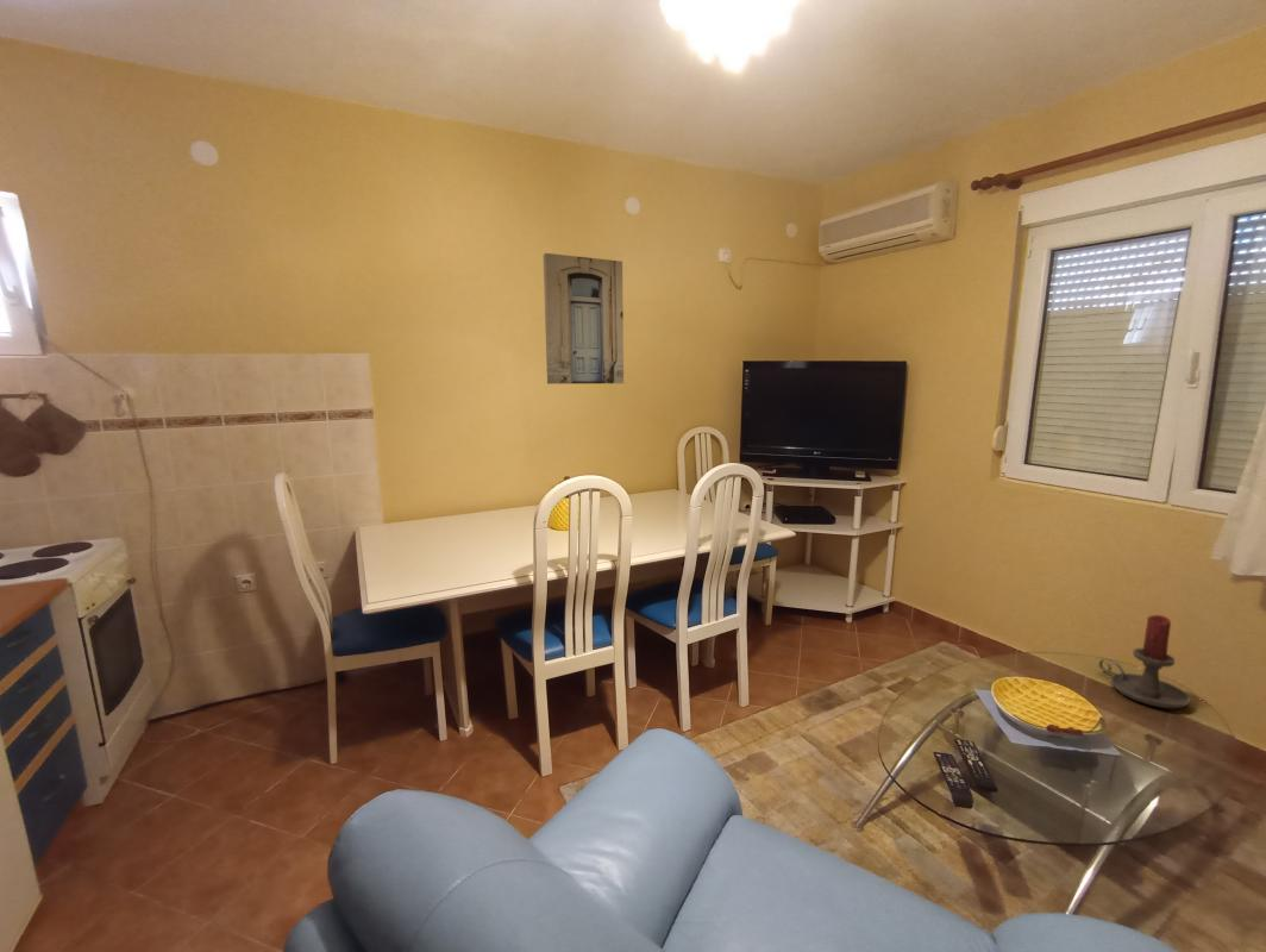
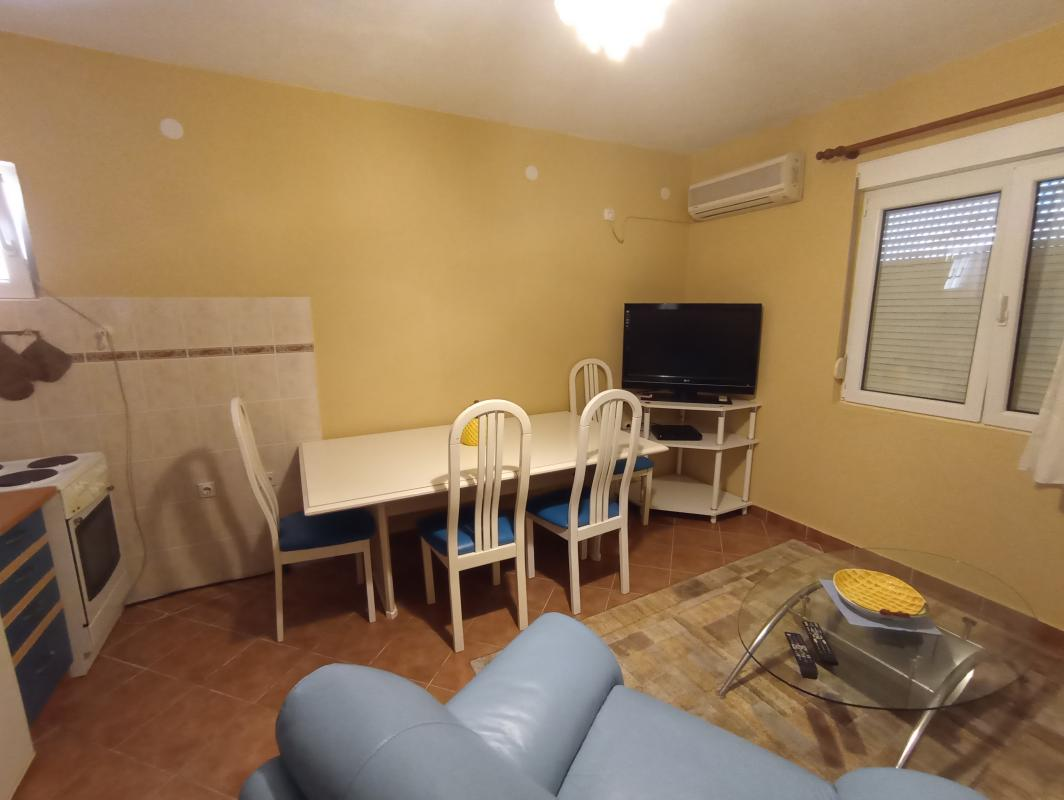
- wall art [543,252,625,386]
- candle holder [1097,614,1192,709]
